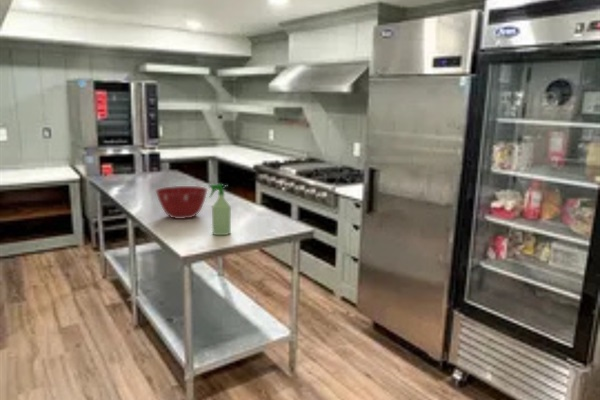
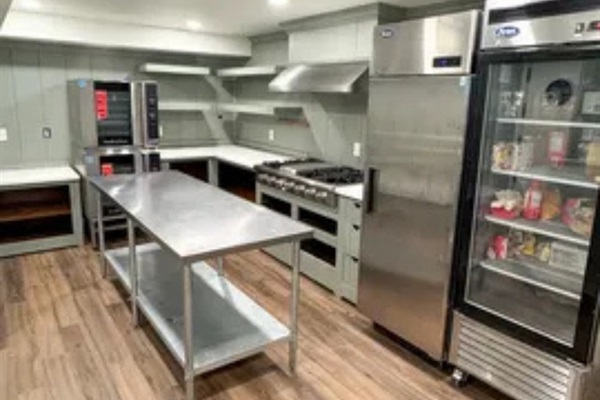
- spray bottle [207,183,232,236]
- mixing bowl [155,185,209,220]
